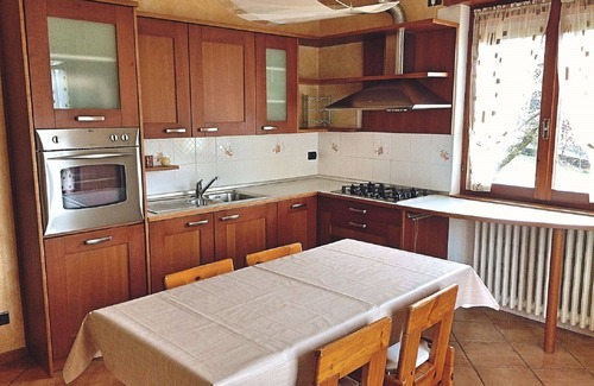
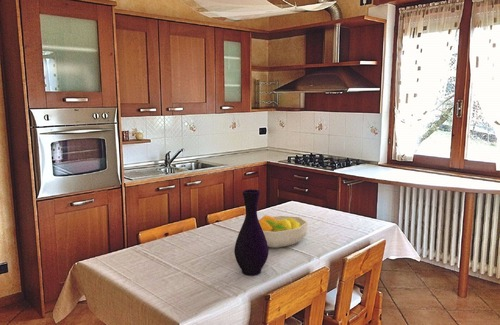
+ fruit bowl [258,214,309,249]
+ vase [233,188,270,276]
